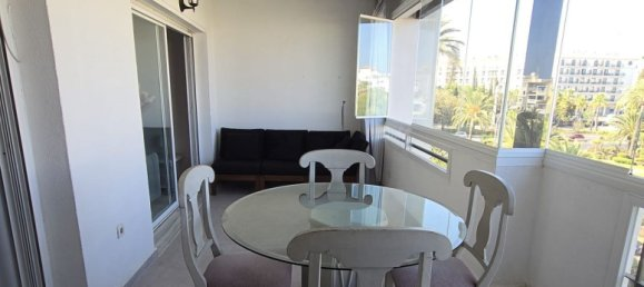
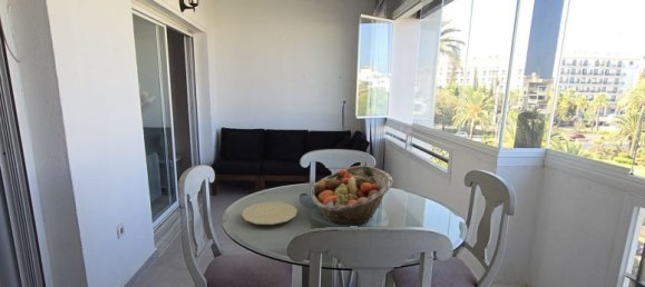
+ fruit basket [310,165,394,227]
+ plate [241,201,299,226]
